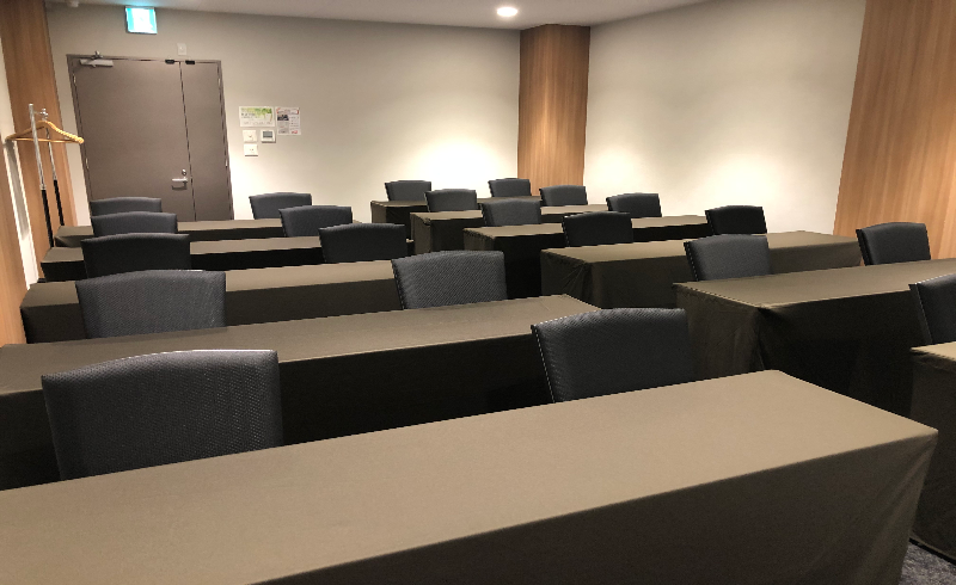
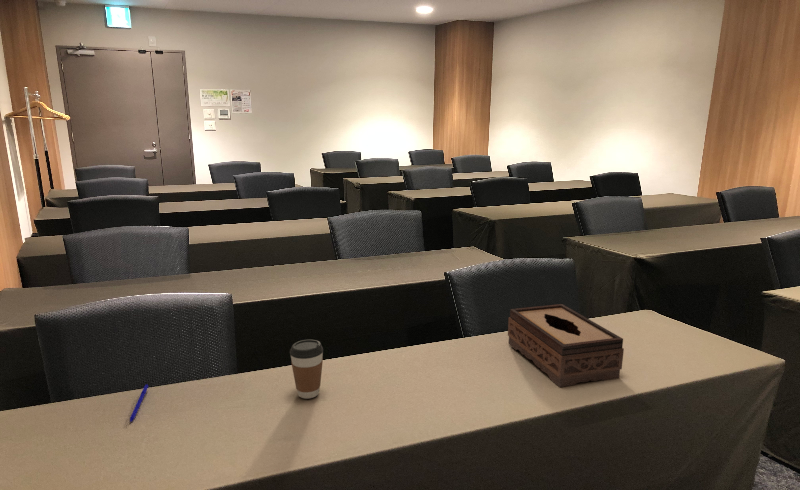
+ coffee cup [289,339,324,400]
+ tissue box [507,303,625,388]
+ pen [129,384,149,423]
